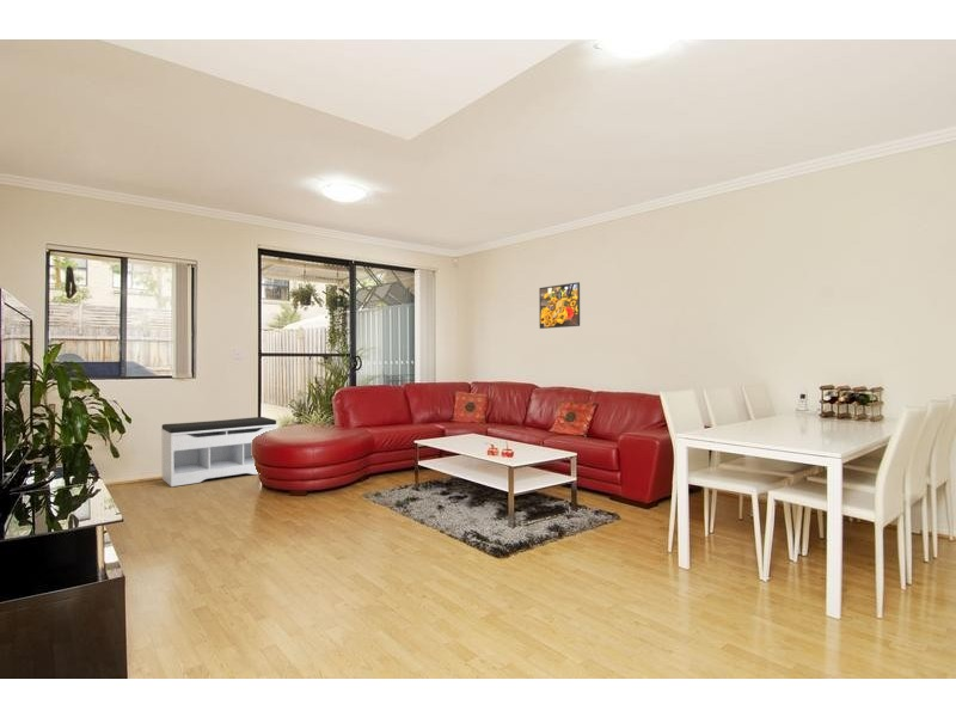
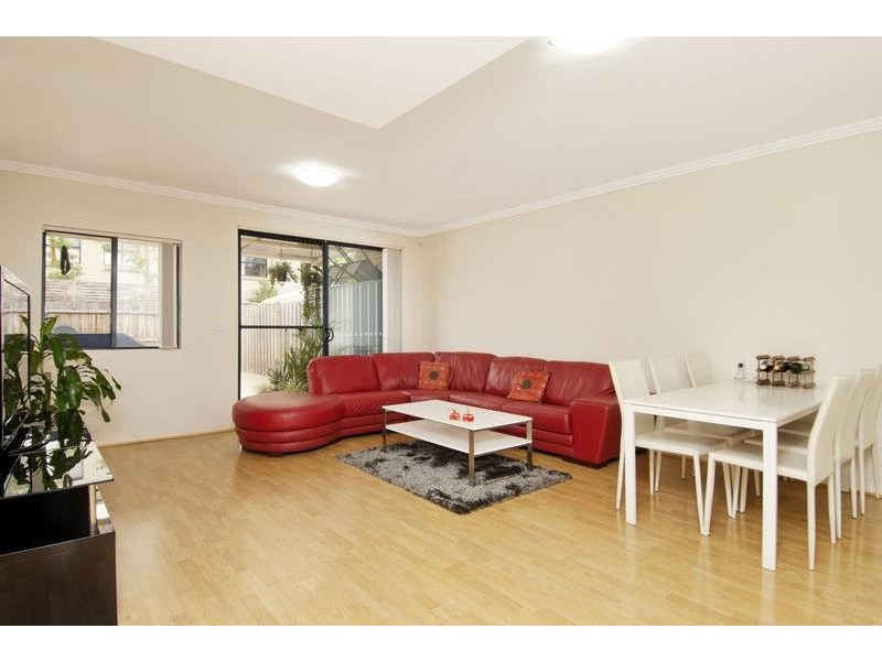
- bench [160,416,278,488]
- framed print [538,281,581,330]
